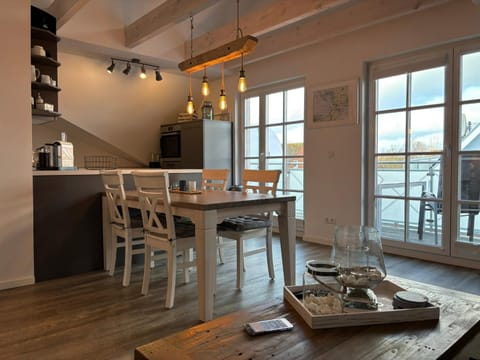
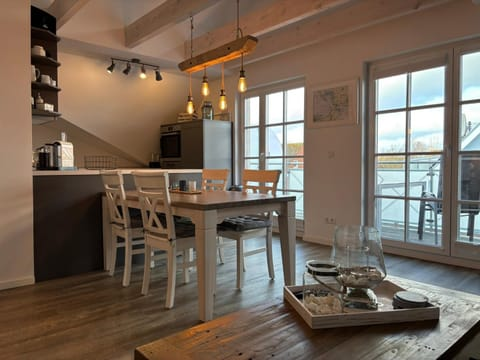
- smartphone [242,317,295,336]
